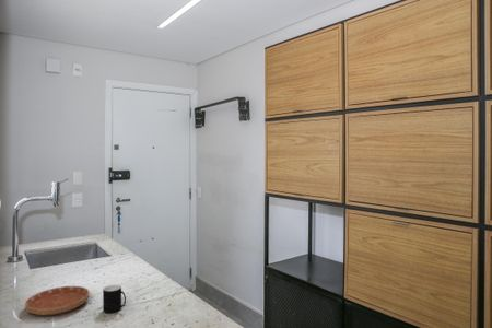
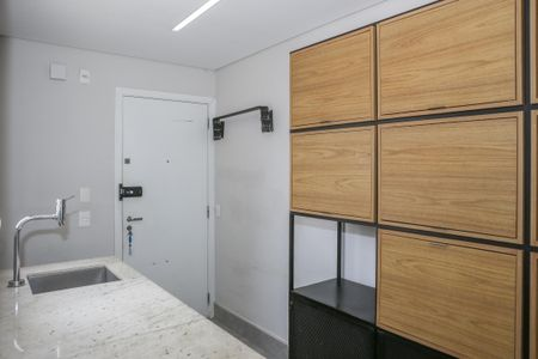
- saucer [24,285,91,316]
- cup [102,284,127,314]
